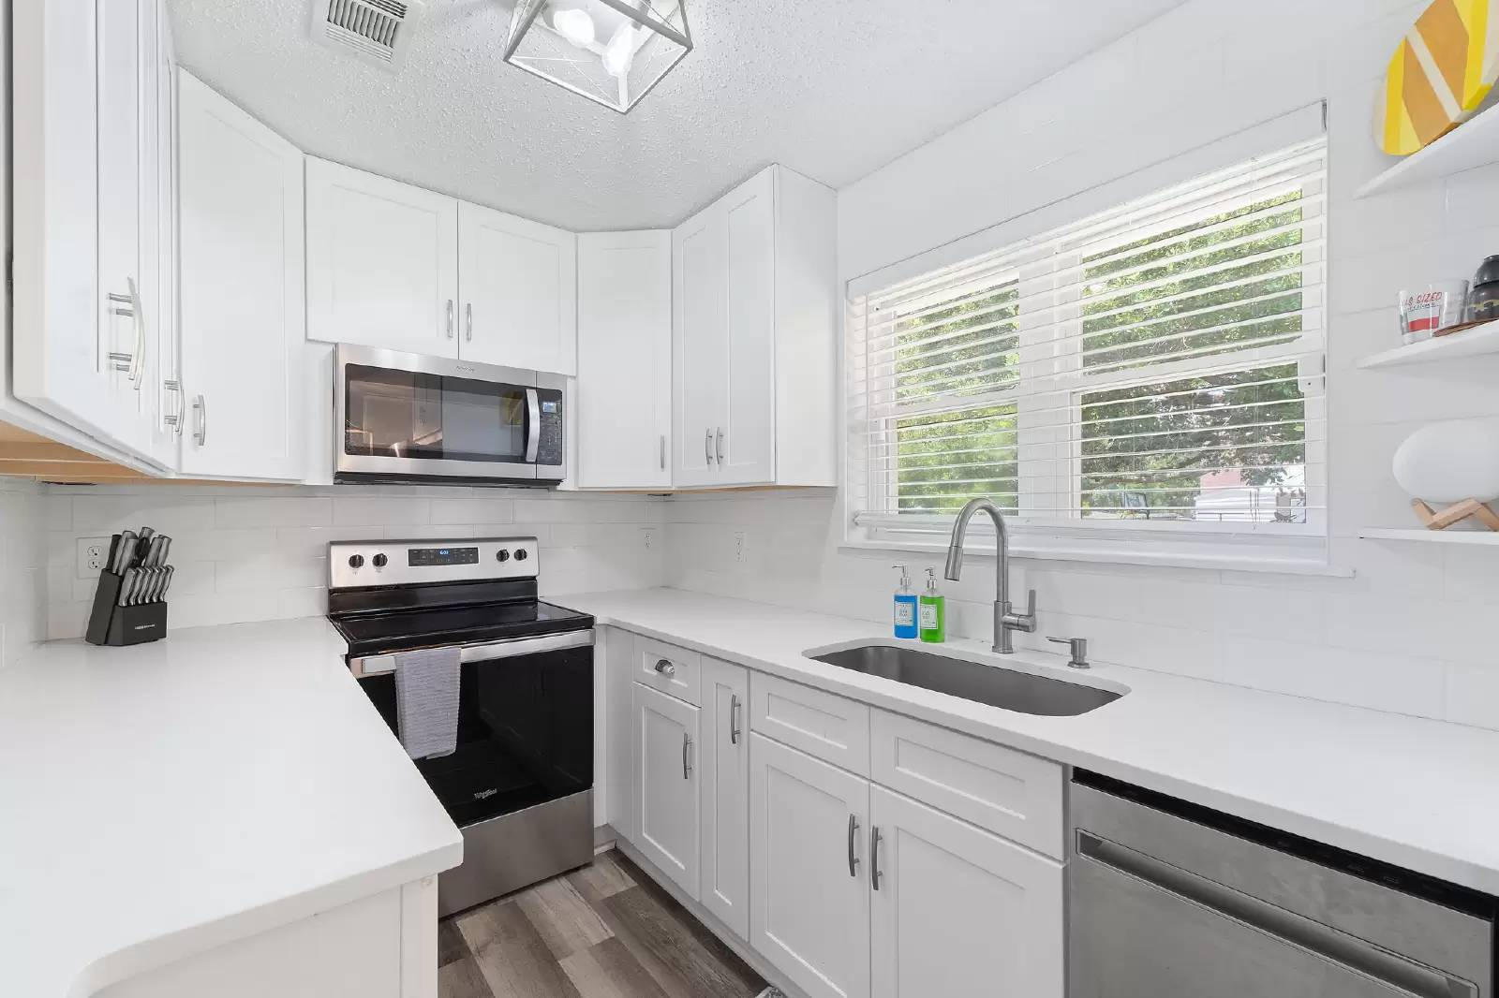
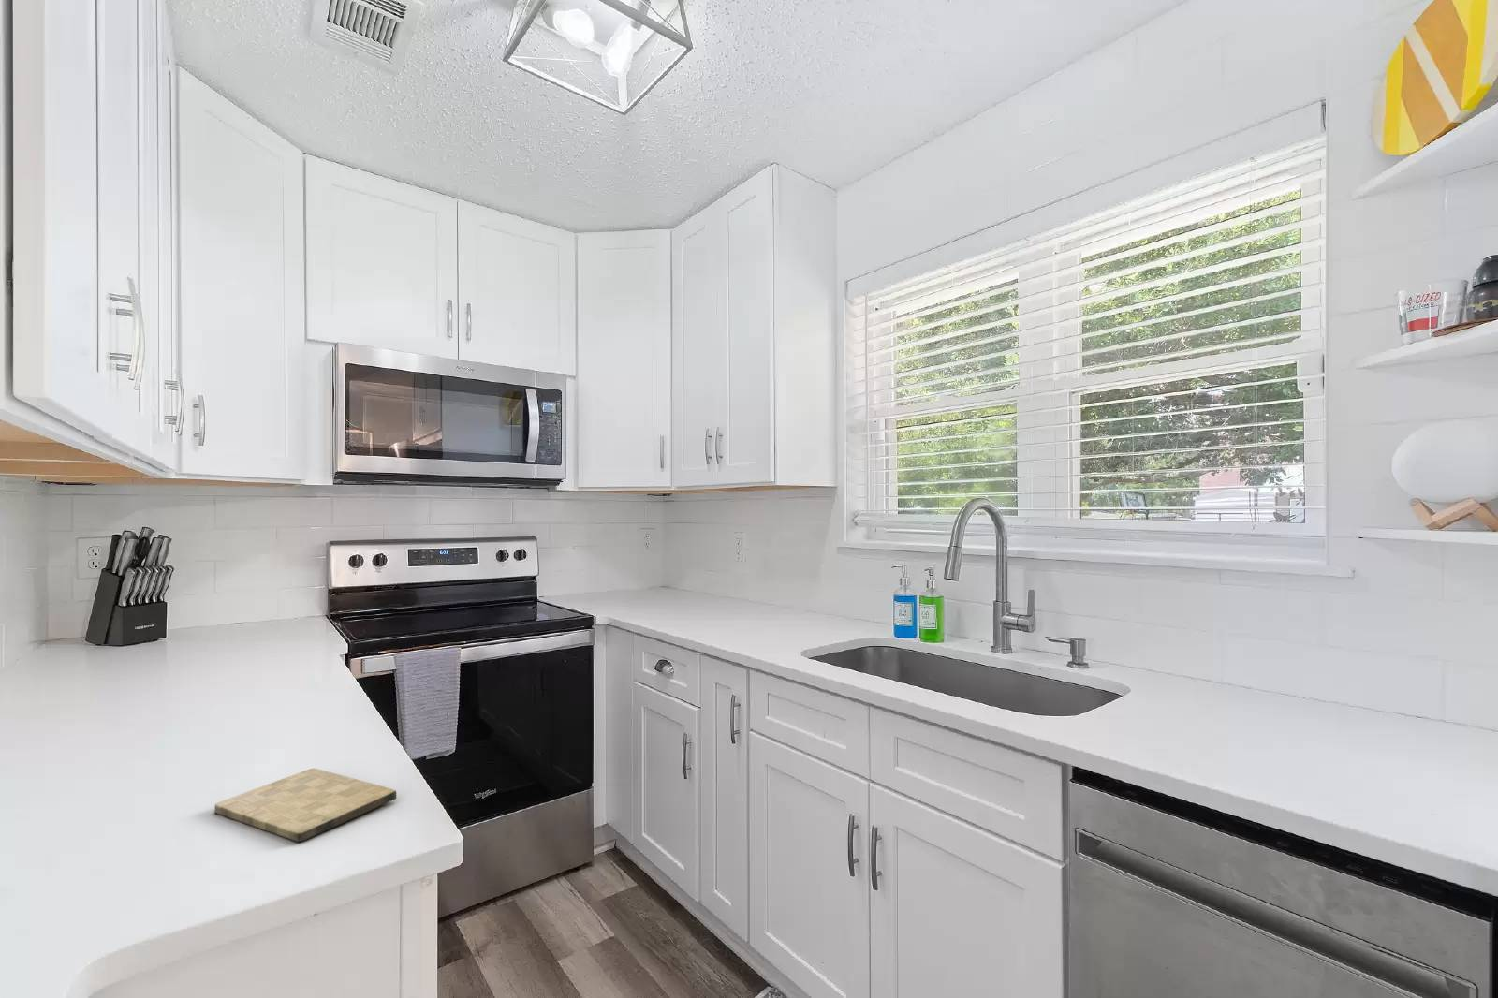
+ cutting board [214,767,396,842]
